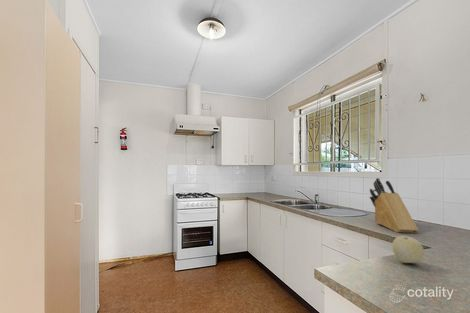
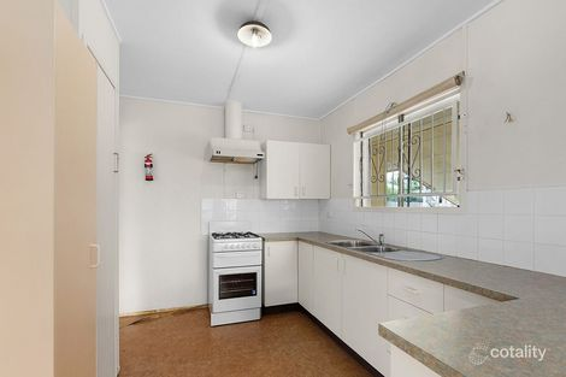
- fruit [391,235,425,264]
- knife block [369,177,419,234]
